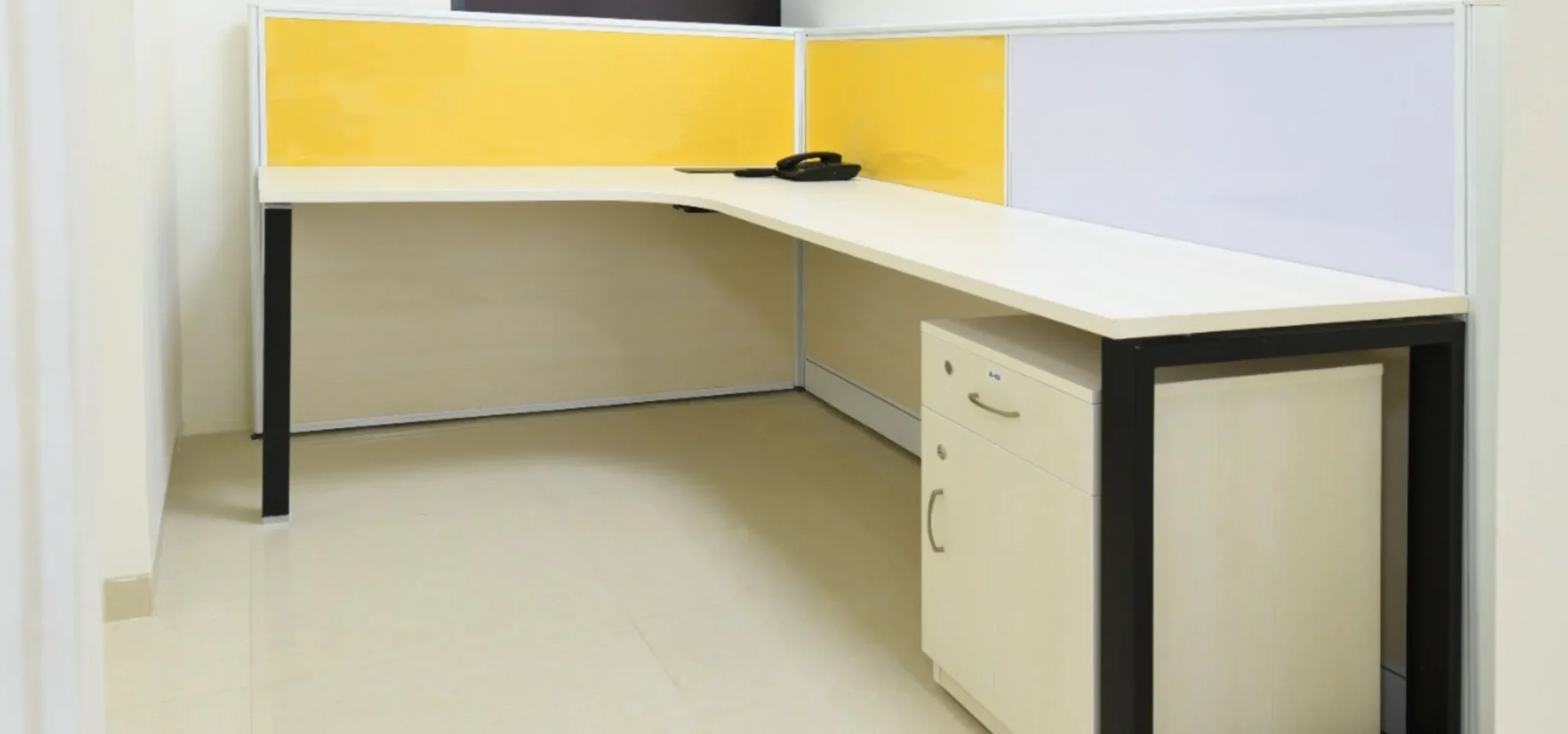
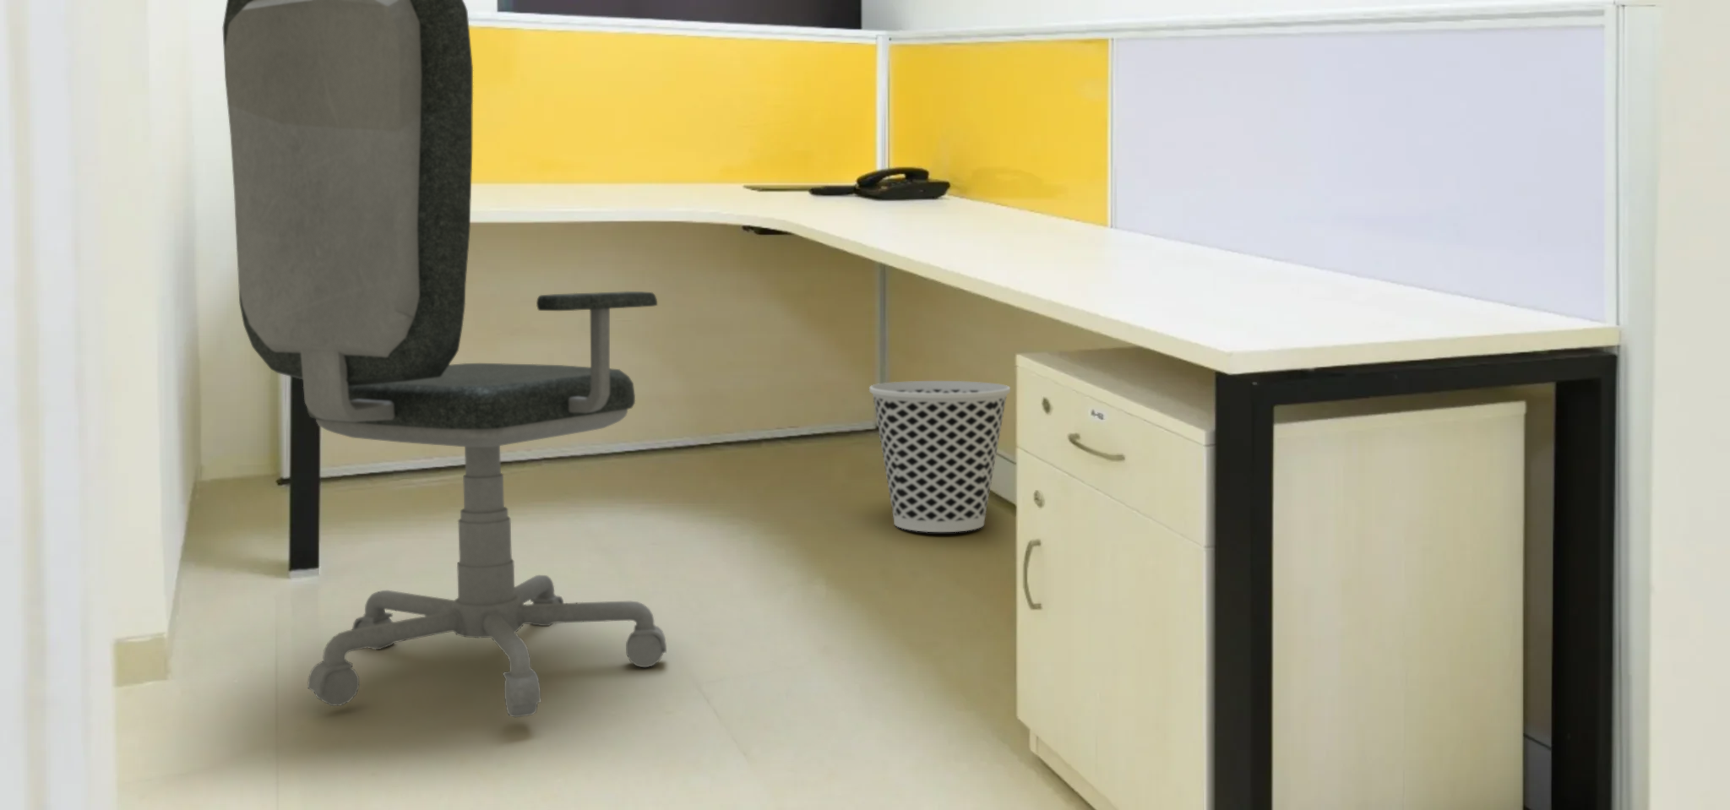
+ wastebasket [868,380,1011,533]
+ office chair [222,0,668,718]
